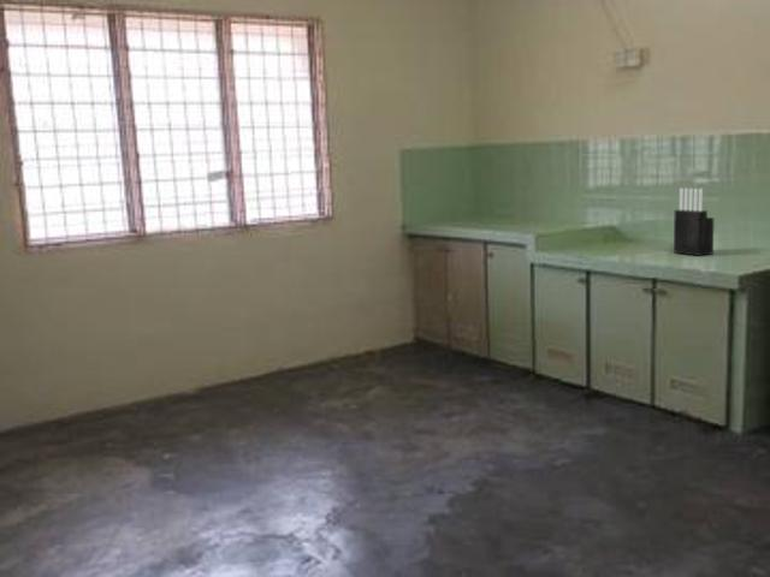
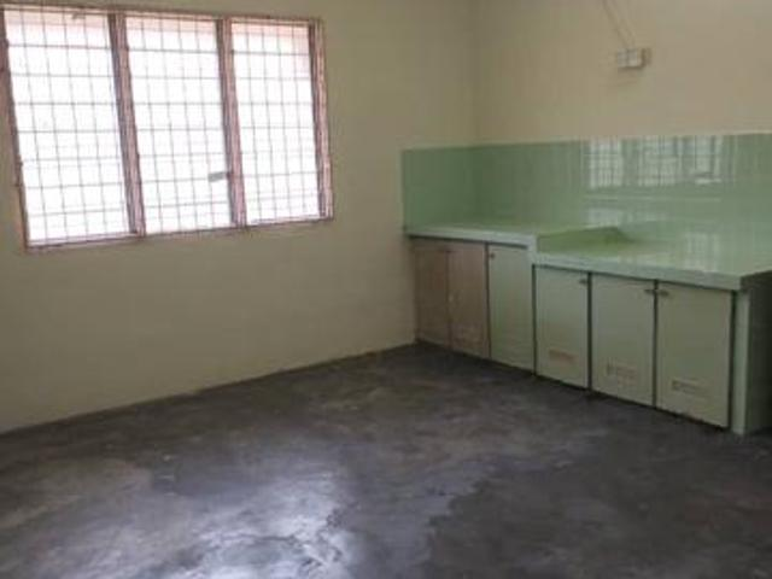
- knife block [673,188,715,257]
